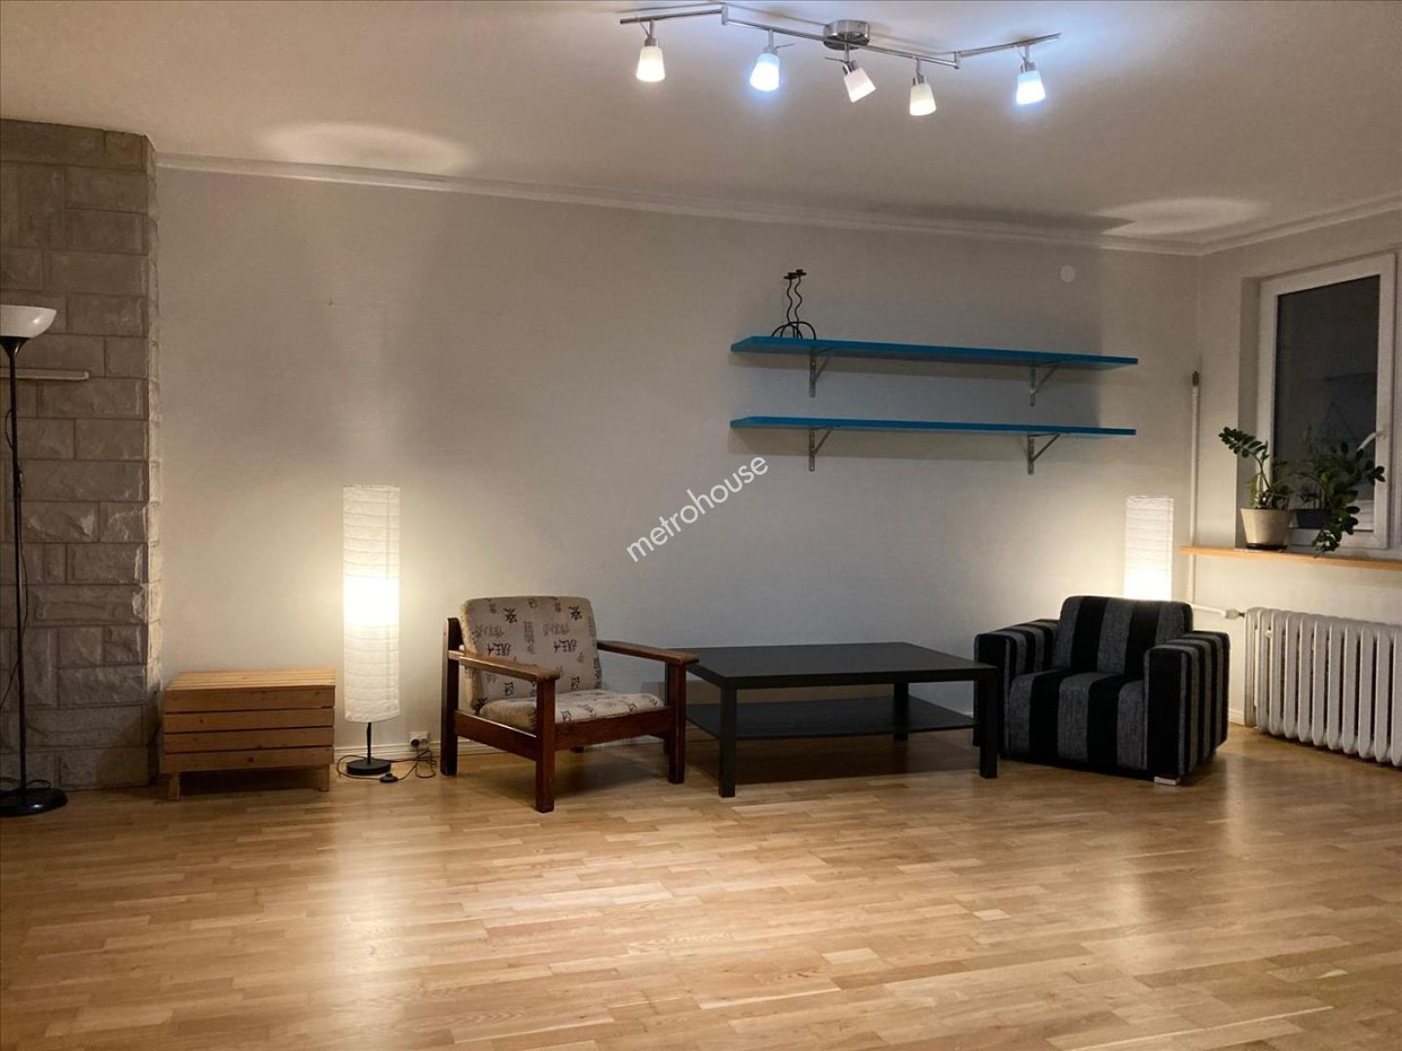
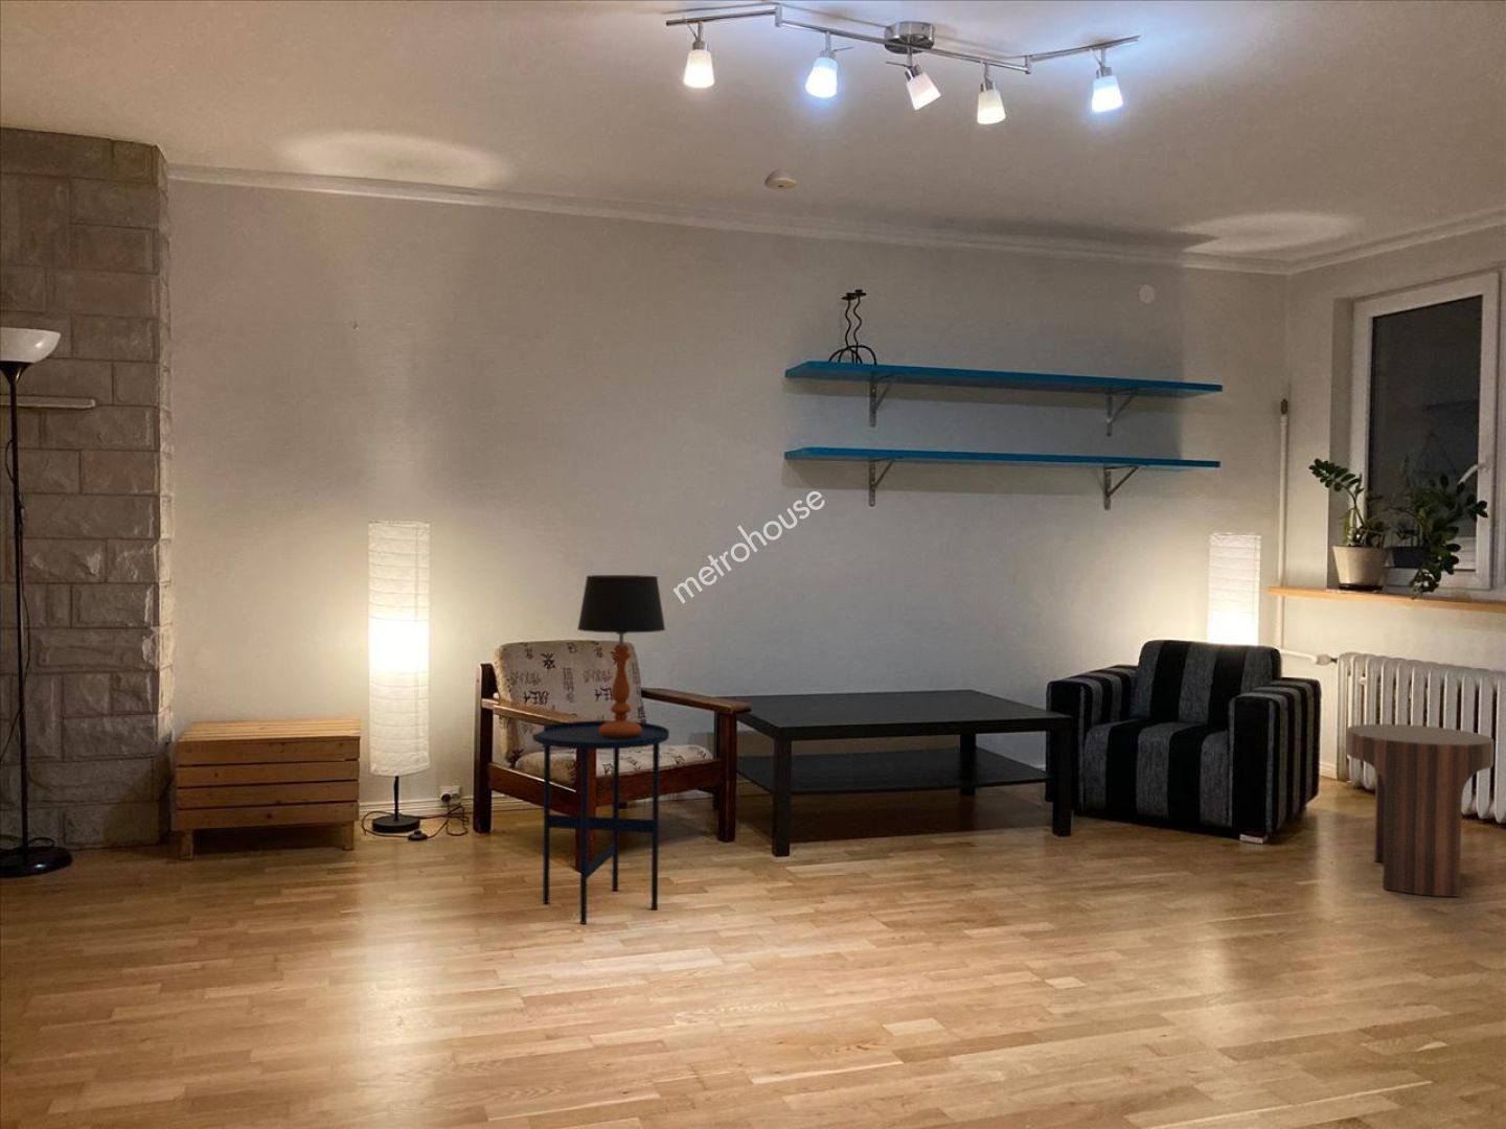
+ side table [1345,723,1494,898]
+ side table [531,720,670,925]
+ table lamp [576,574,666,738]
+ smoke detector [764,168,798,190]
